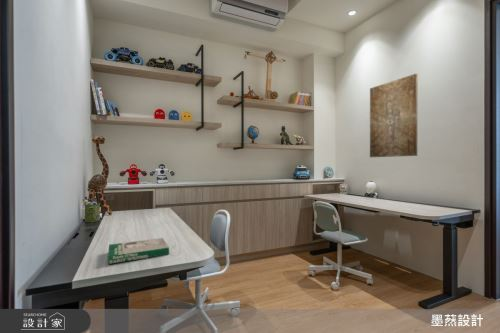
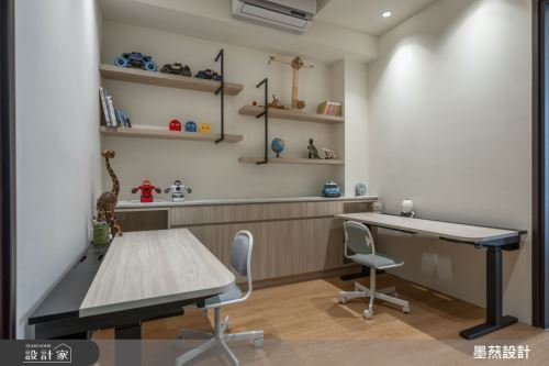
- book [107,237,170,265]
- wall art [369,73,419,158]
